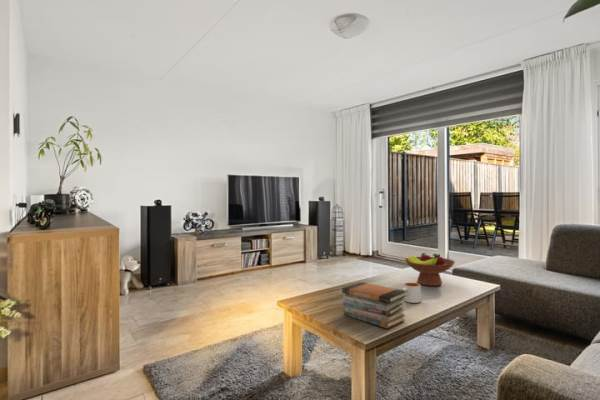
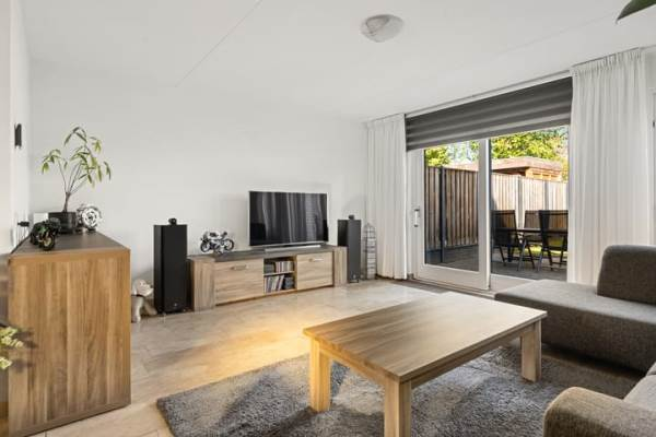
- book stack [341,281,407,329]
- mug [401,282,422,304]
- fruit bowl [403,252,456,287]
